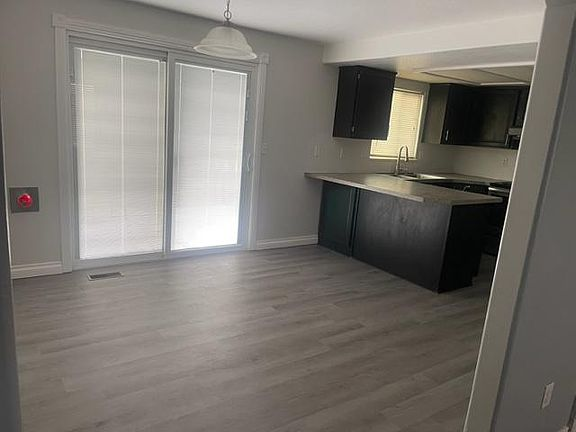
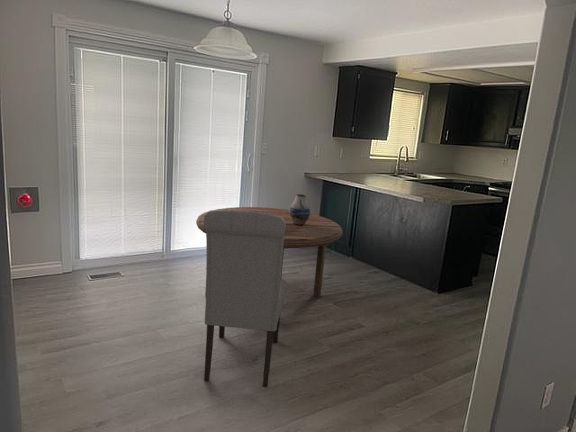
+ dining table [195,206,343,298]
+ vase [288,193,311,225]
+ chair [203,209,288,388]
